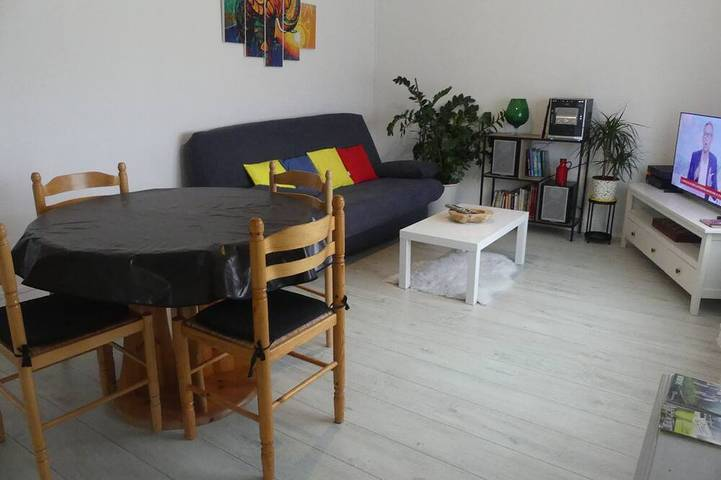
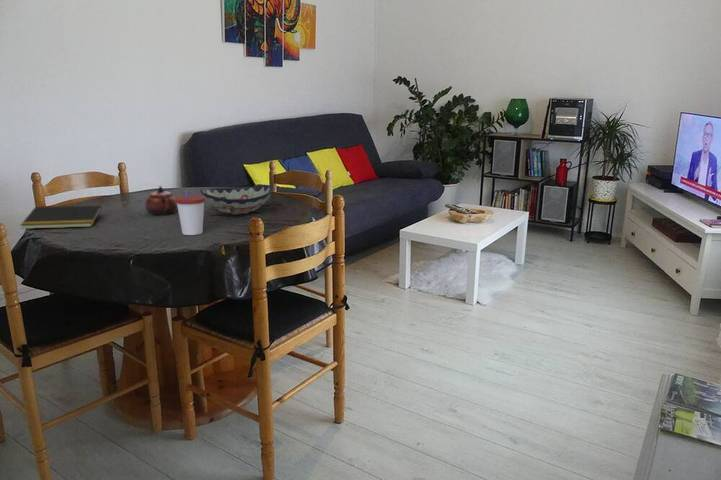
+ teapot [145,185,178,216]
+ notepad [19,204,103,230]
+ decorative bowl [199,185,275,215]
+ cup [175,189,207,236]
